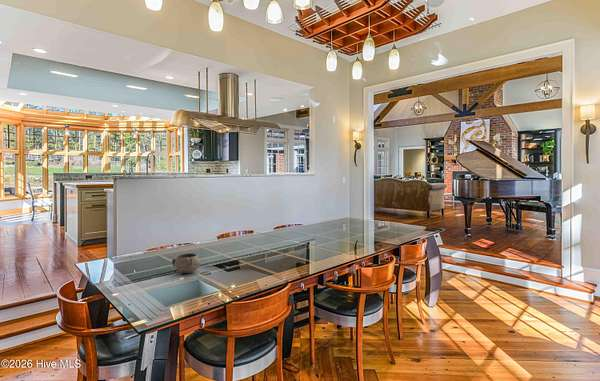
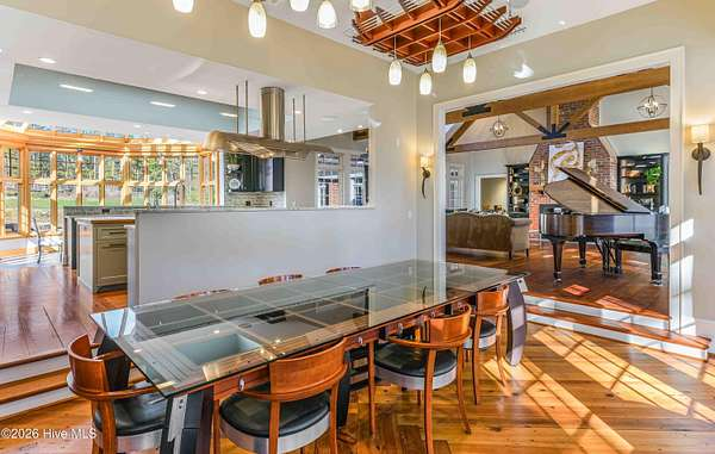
- decorative bowl [171,252,201,274]
